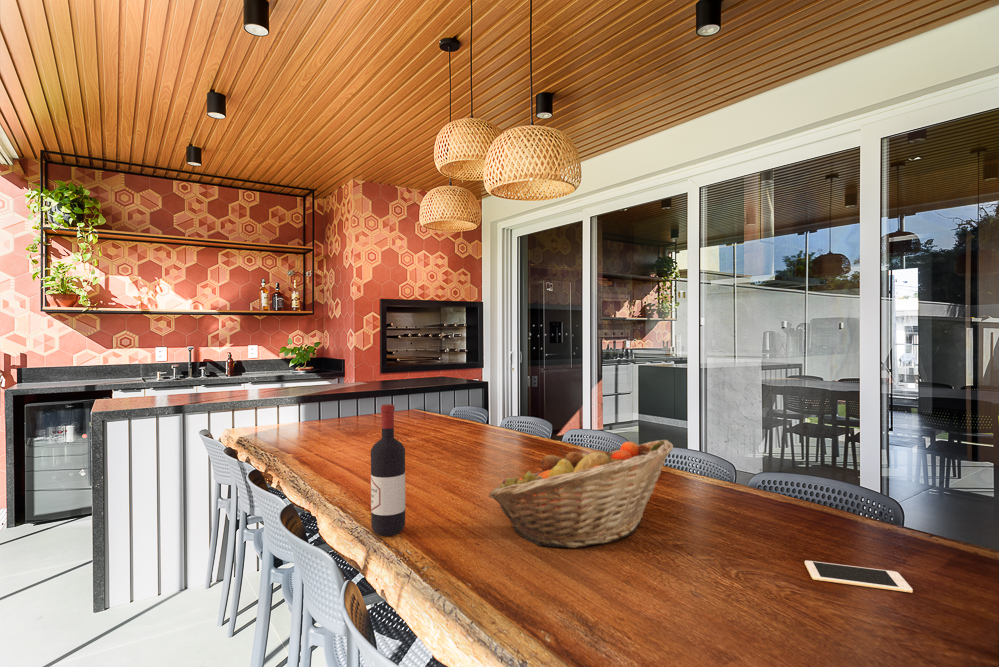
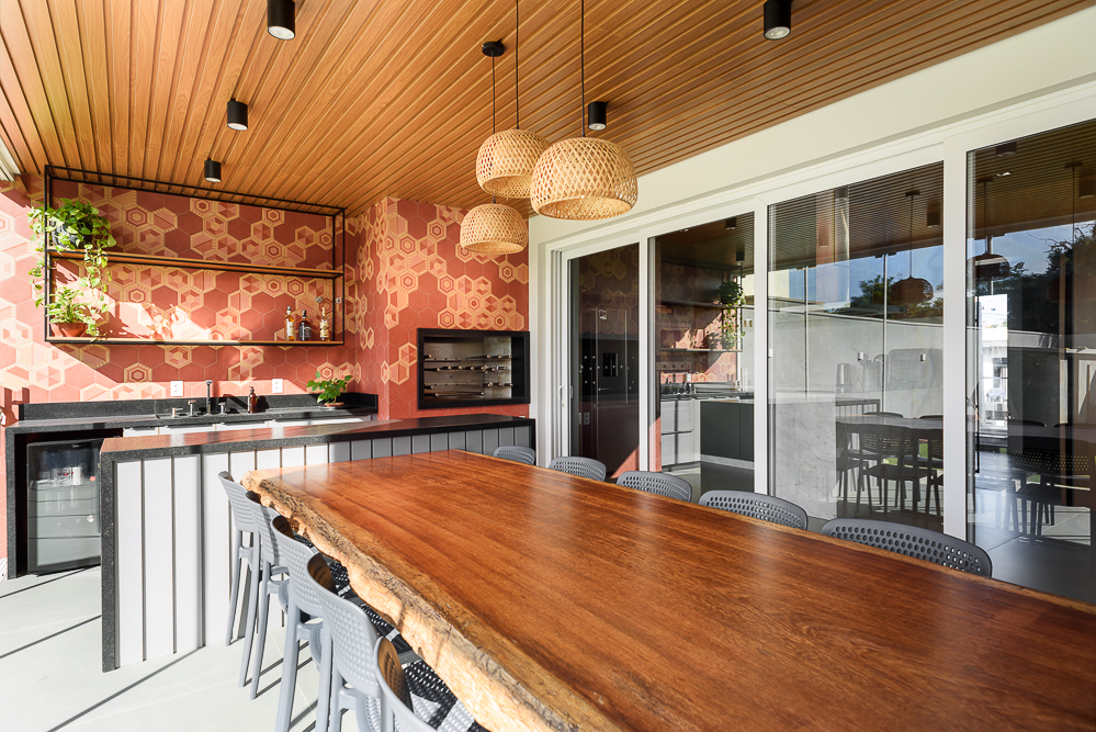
- wine bottle [370,403,406,537]
- cell phone [804,560,914,594]
- fruit basket [488,439,674,549]
